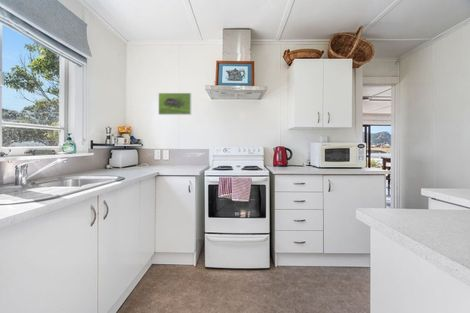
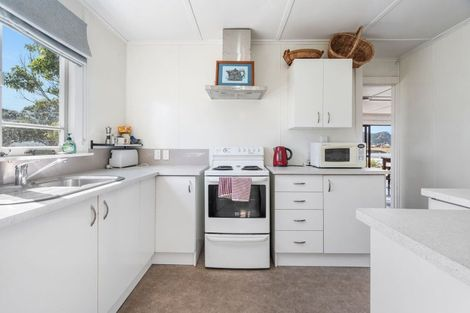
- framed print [157,92,192,116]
